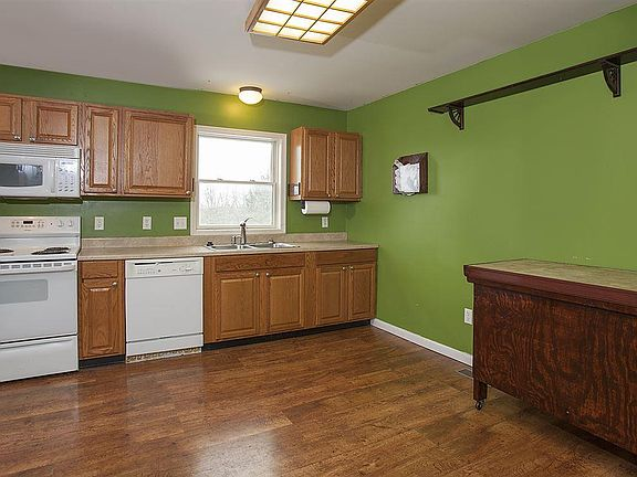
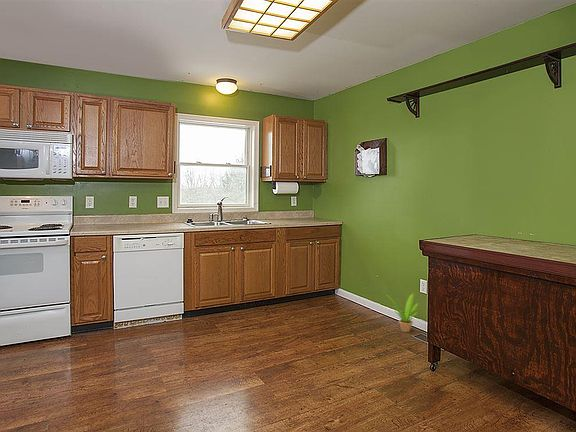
+ potted plant [386,292,419,333]
